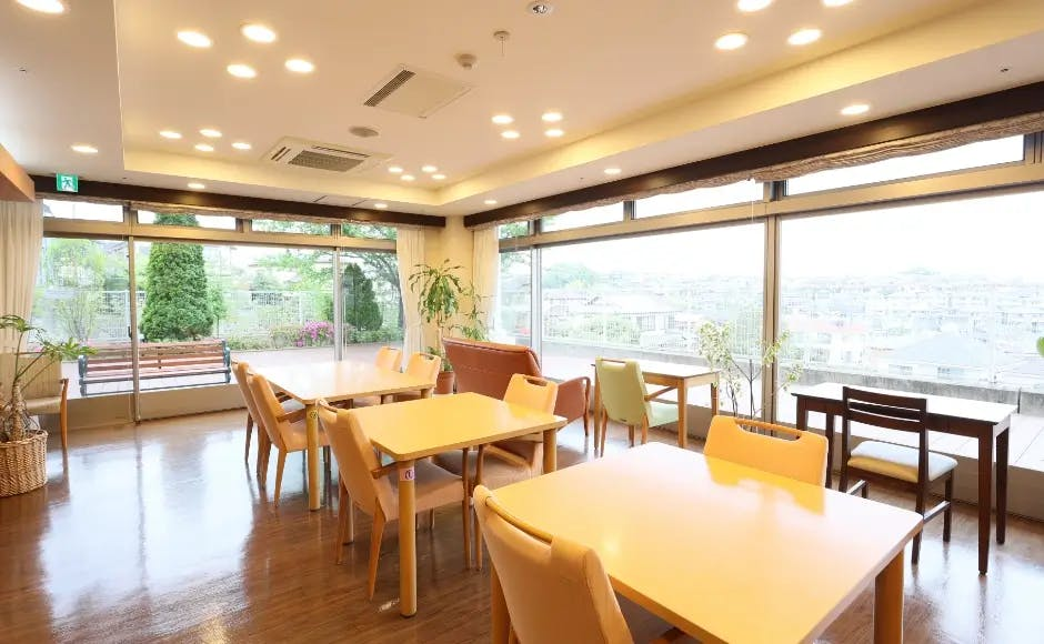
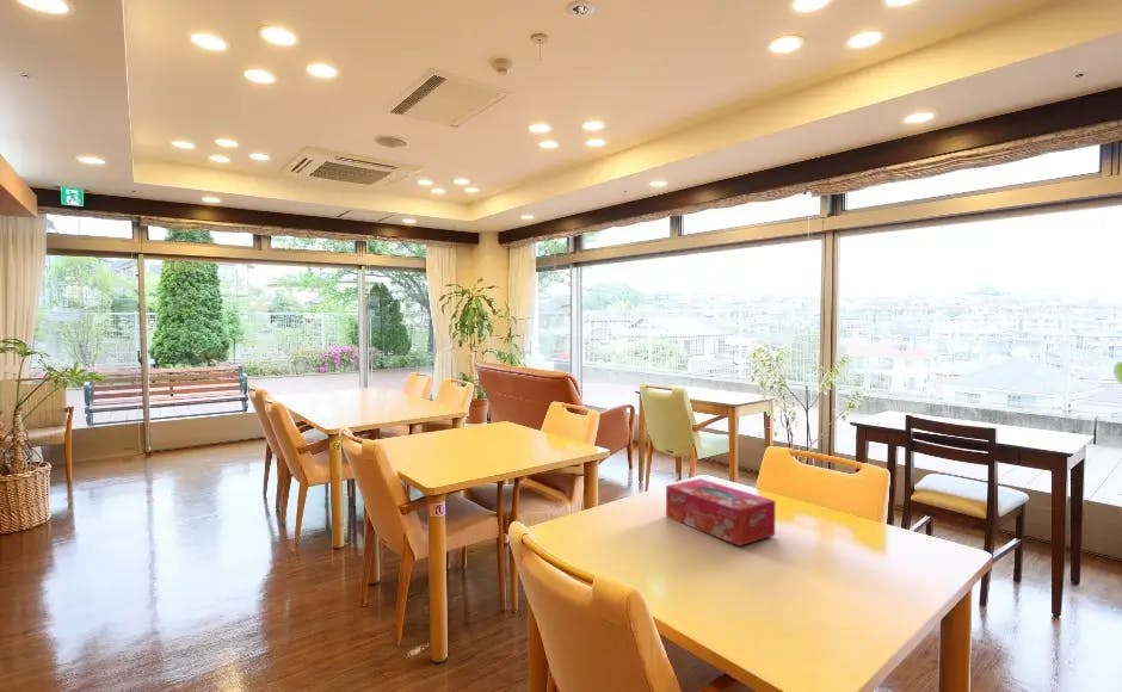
+ tissue box [665,477,776,548]
